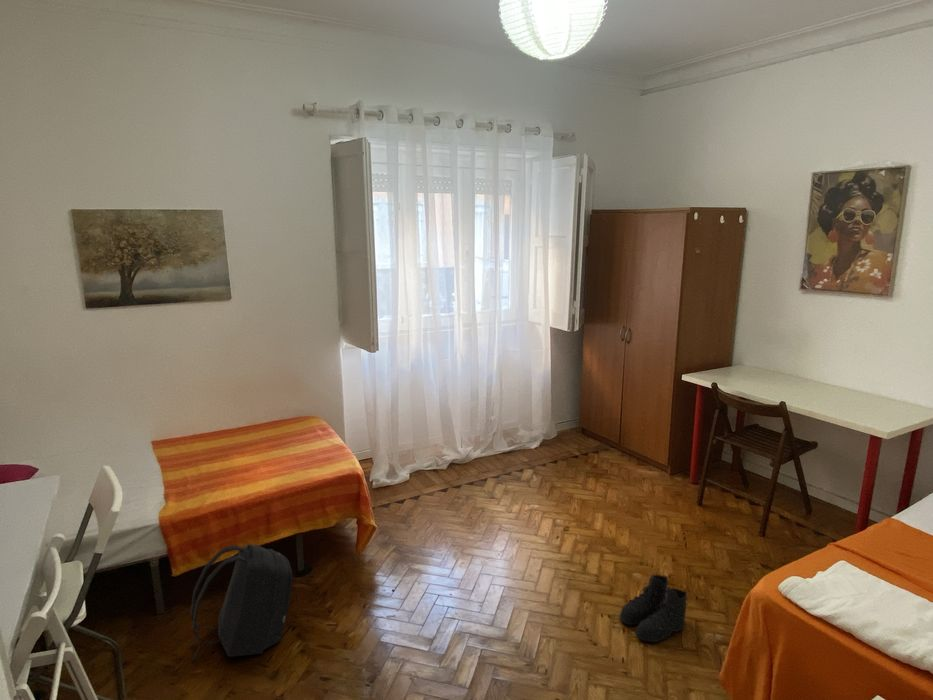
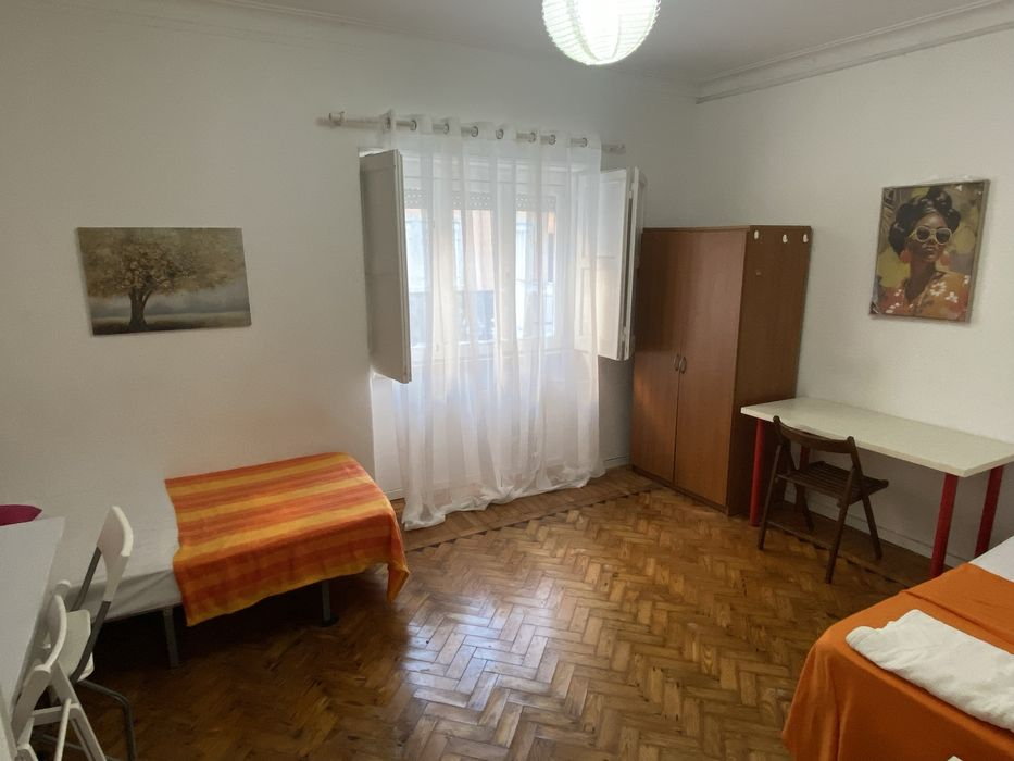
- backpack [189,543,293,663]
- boots [618,573,689,644]
